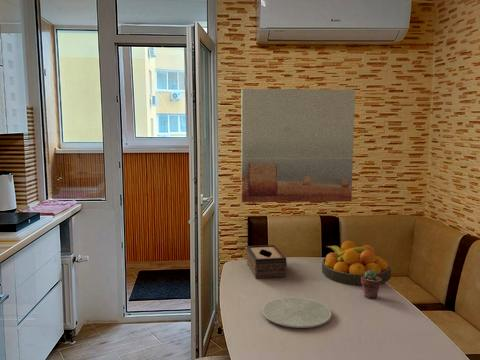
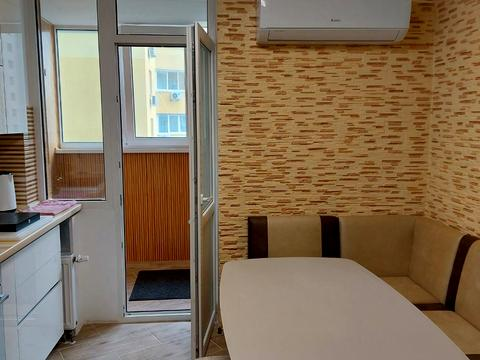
- fruit bowl [321,240,392,287]
- plate [261,296,333,329]
- potted succulent [361,270,382,300]
- tissue box [245,244,288,280]
- wall art [241,88,356,203]
